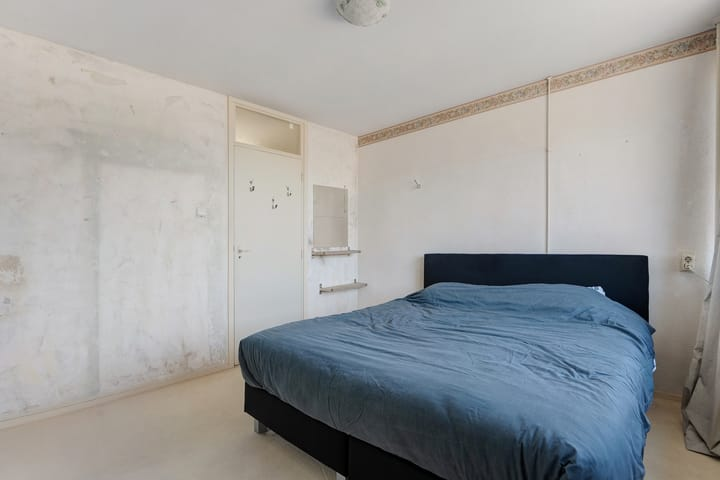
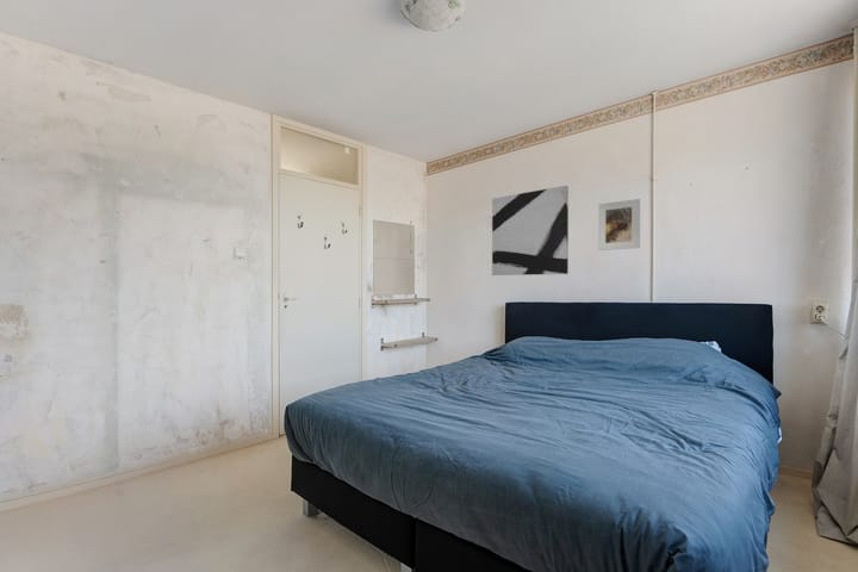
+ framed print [597,198,641,251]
+ wall art [491,185,570,276]
